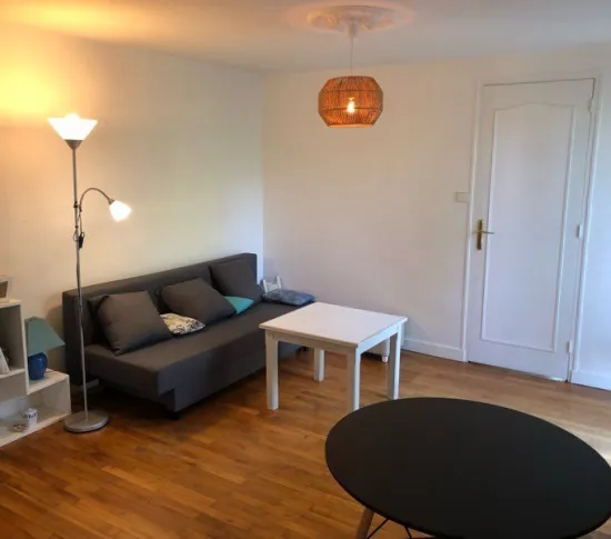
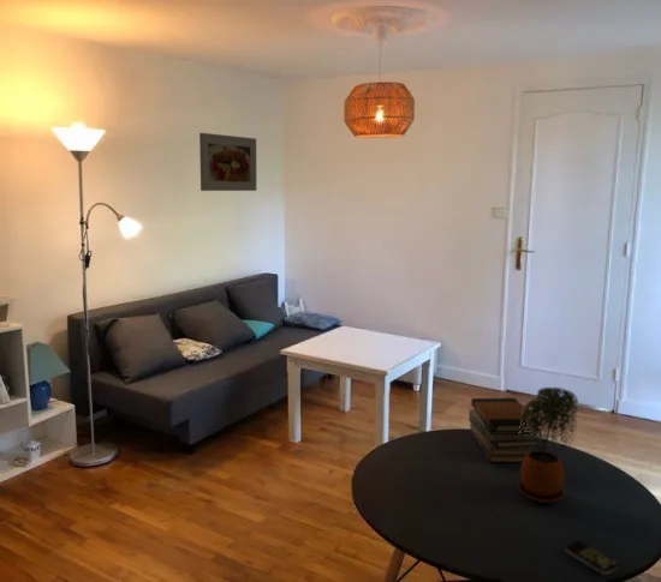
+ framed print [198,132,257,192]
+ potted plant [517,386,579,504]
+ remote control [565,540,619,576]
+ book stack [468,397,543,463]
